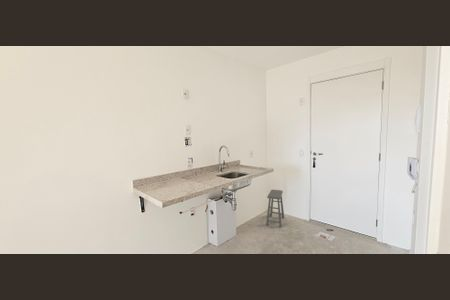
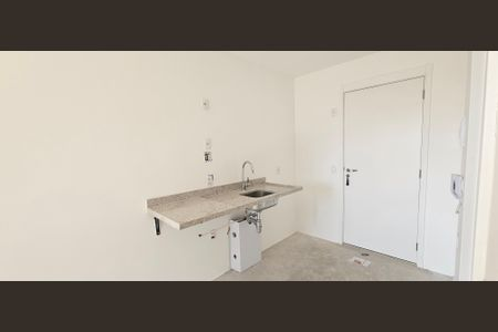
- stool [265,189,285,228]
